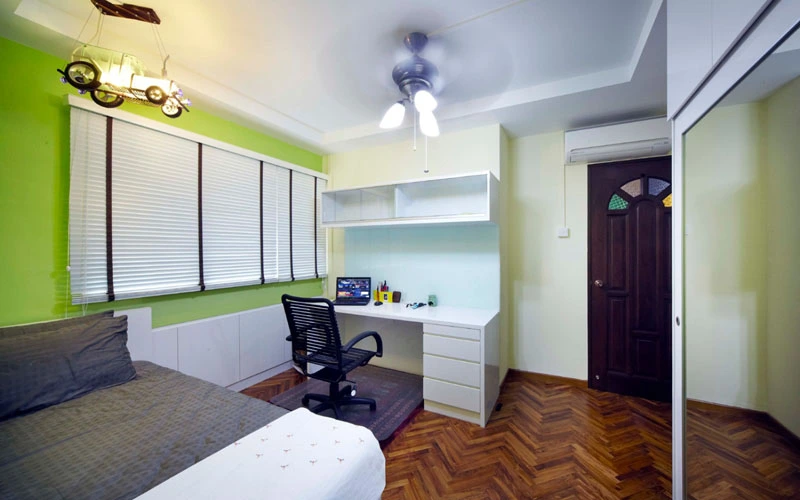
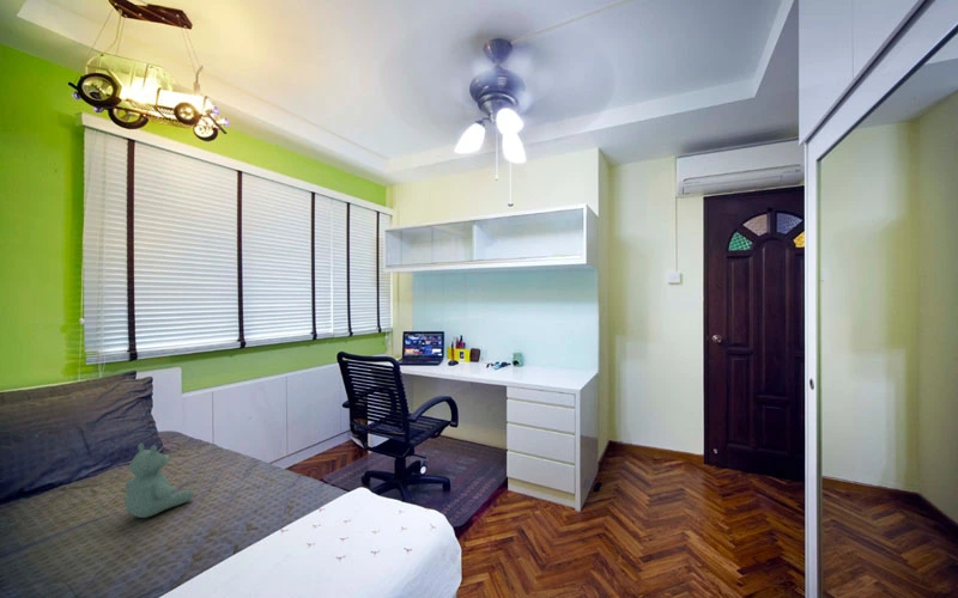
+ stuffed bear [123,443,195,519]
